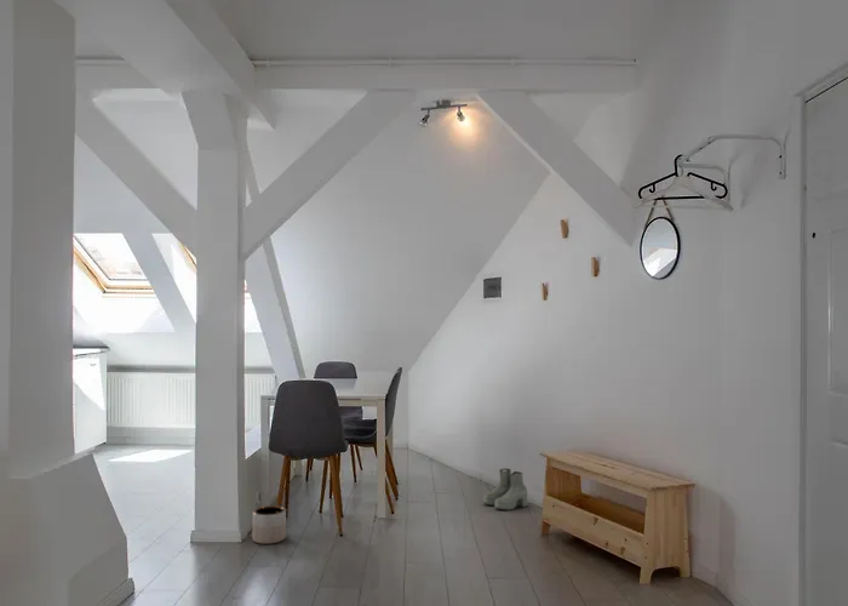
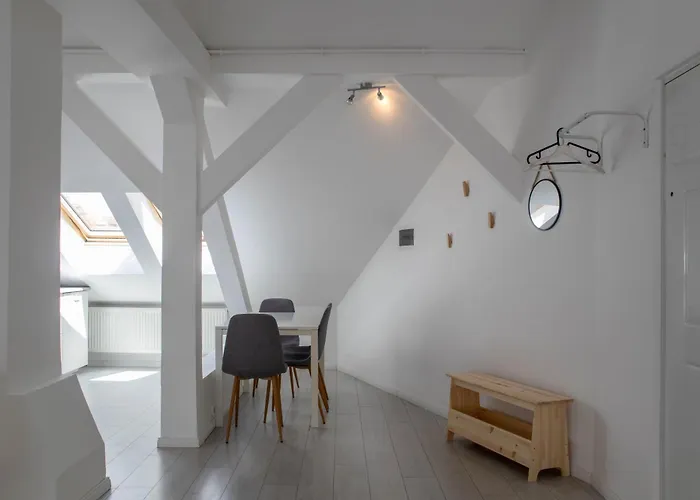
- planter [251,504,287,545]
- boots [482,468,528,511]
